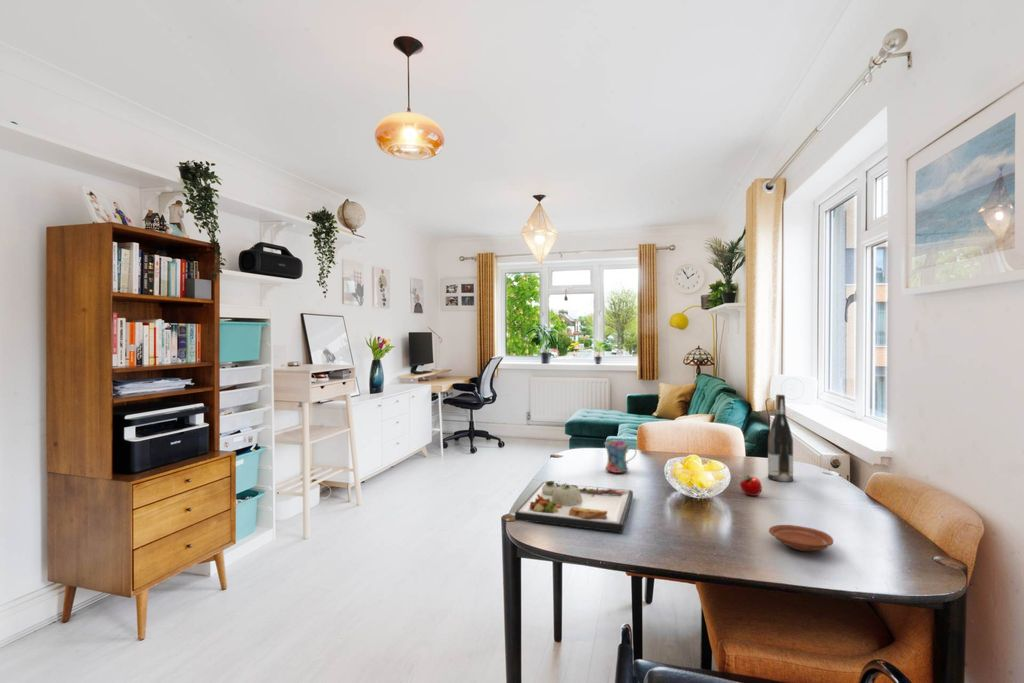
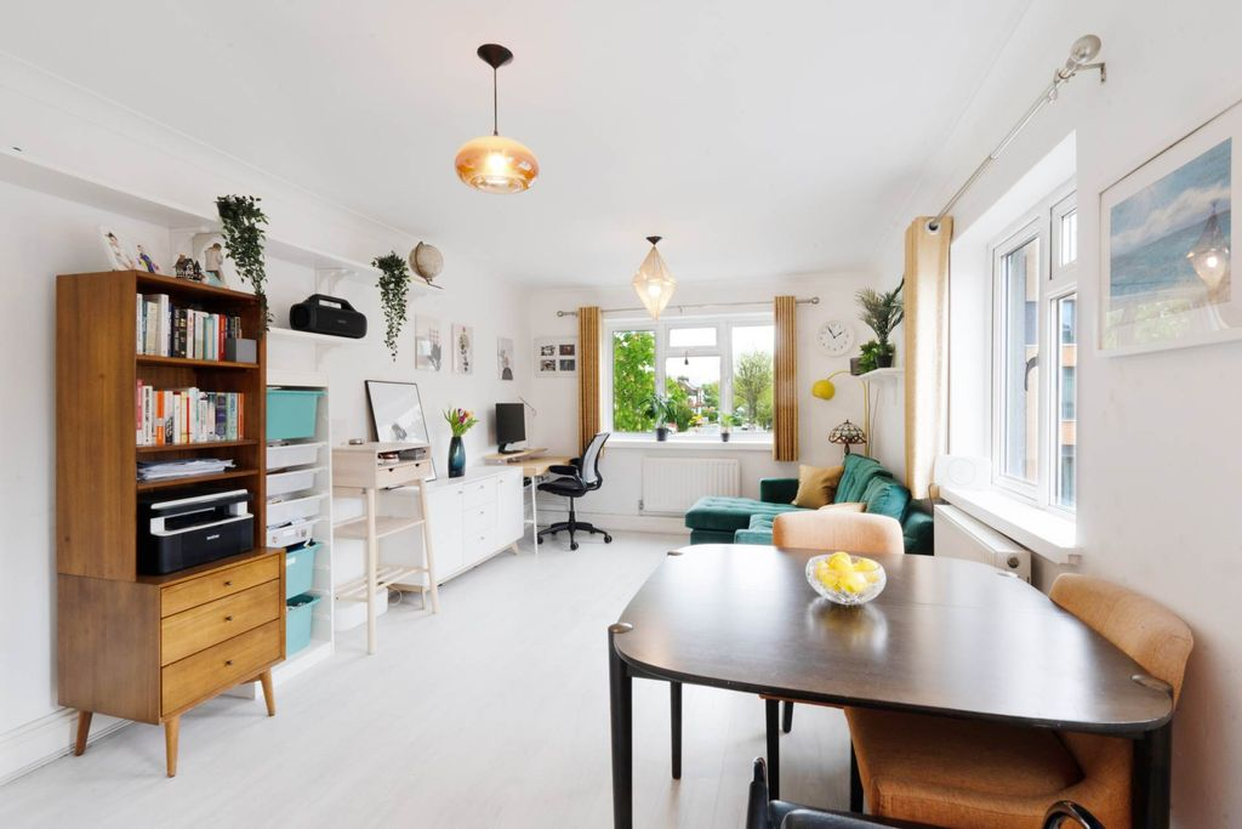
- wine bottle [767,394,794,482]
- apple [739,474,763,497]
- plate [768,524,834,552]
- dinner plate [514,480,634,534]
- mug [603,440,638,474]
